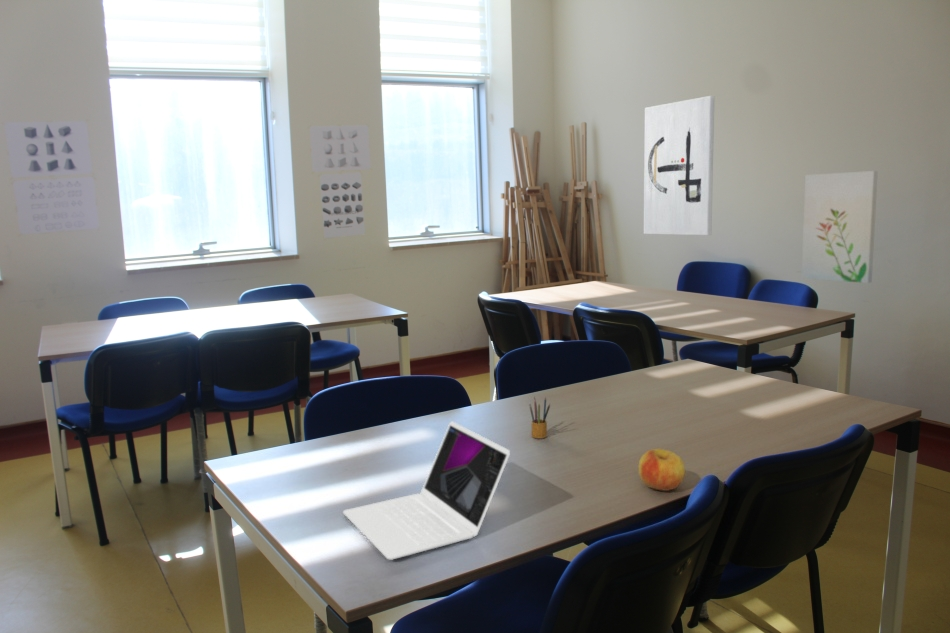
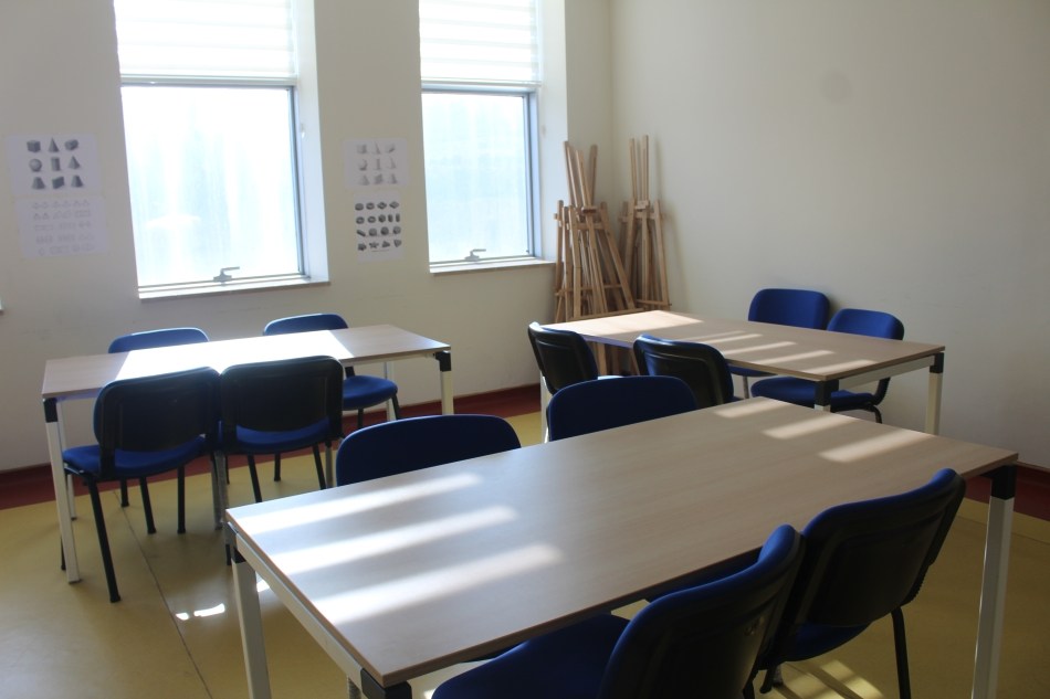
- wall art [643,95,716,236]
- pencil box [528,396,551,439]
- laptop [342,420,511,561]
- wall art [800,170,879,284]
- apple [638,448,686,492]
